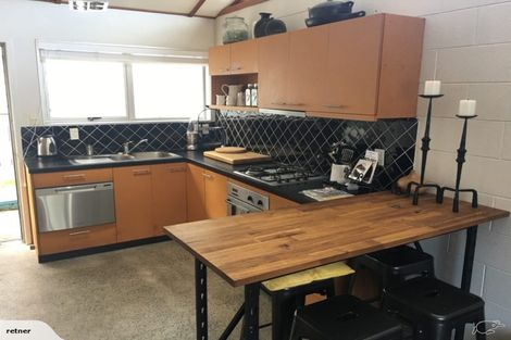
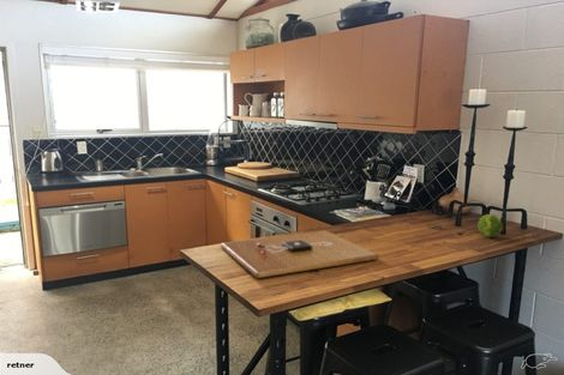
+ fruit [476,213,504,238]
+ cutting board [220,230,379,279]
